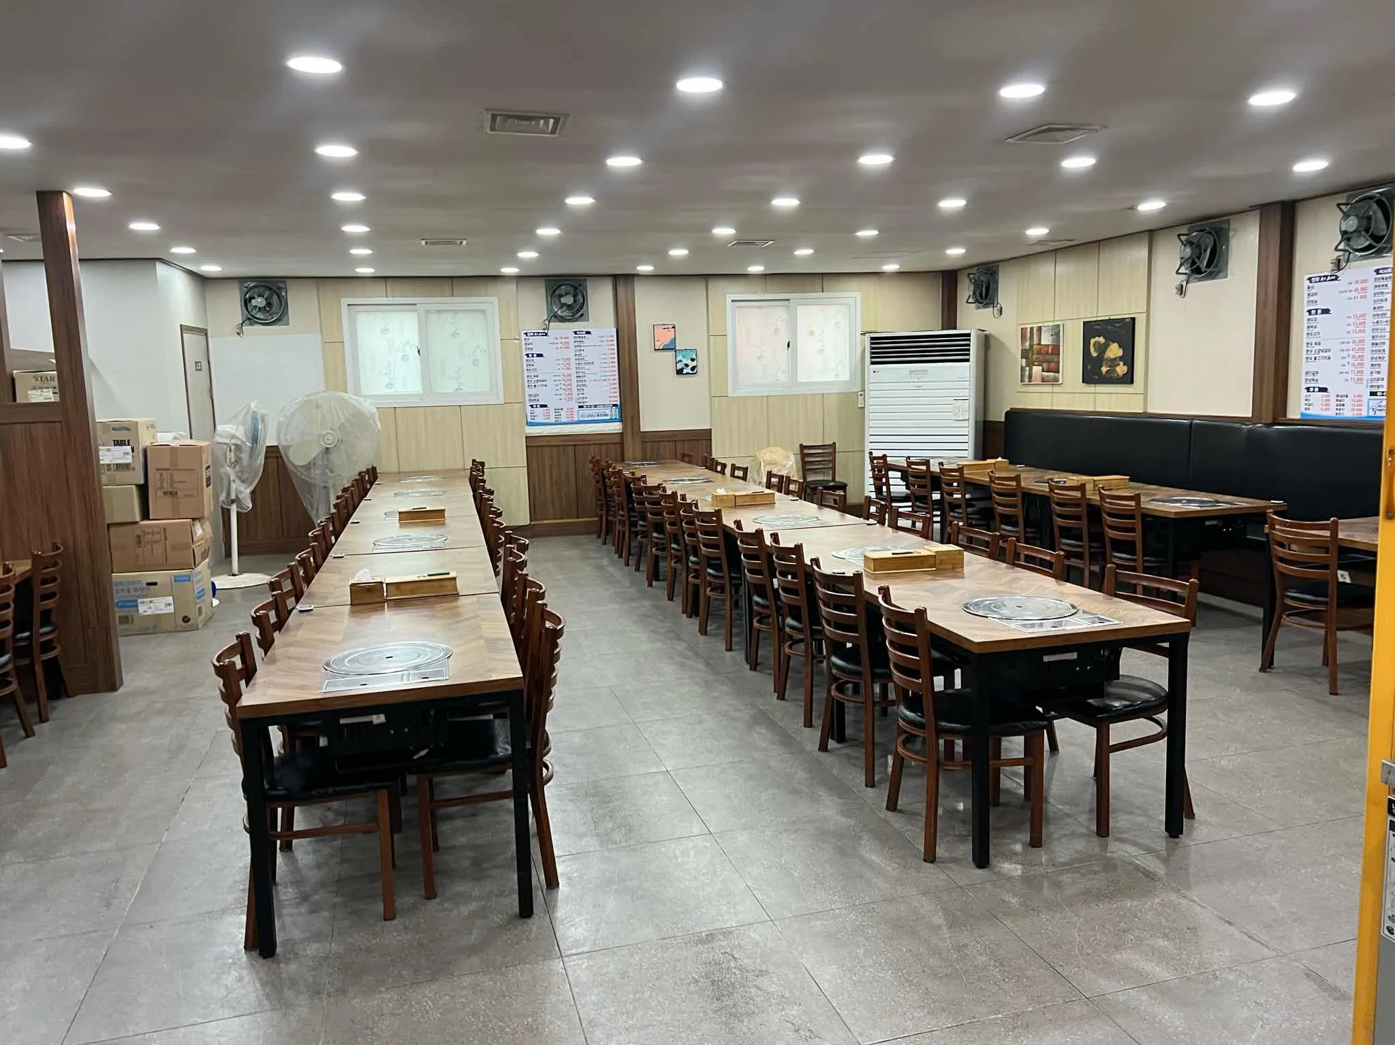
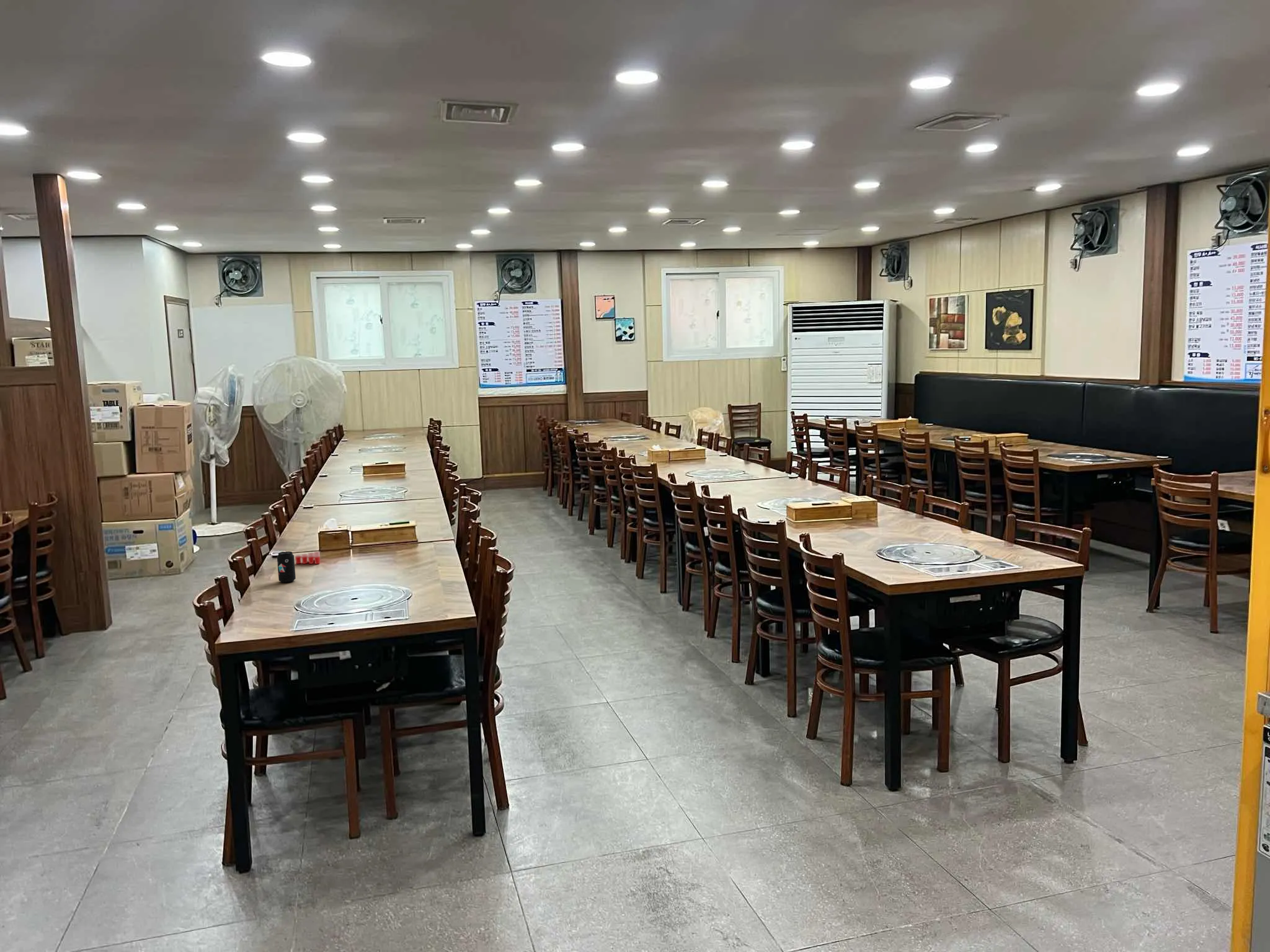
+ beverage can [277,551,296,583]
+ cup [295,551,321,565]
